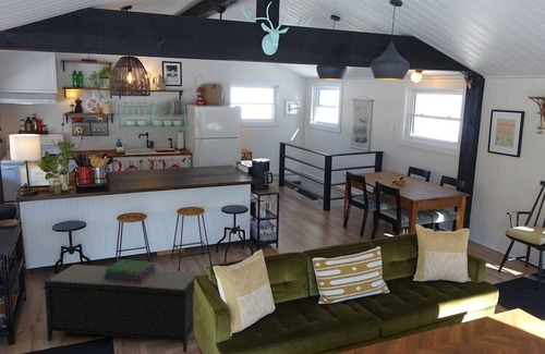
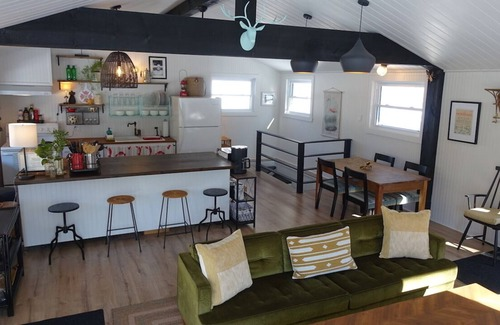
- bench [41,264,198,353]
- stack of books [104,258,158,283]
